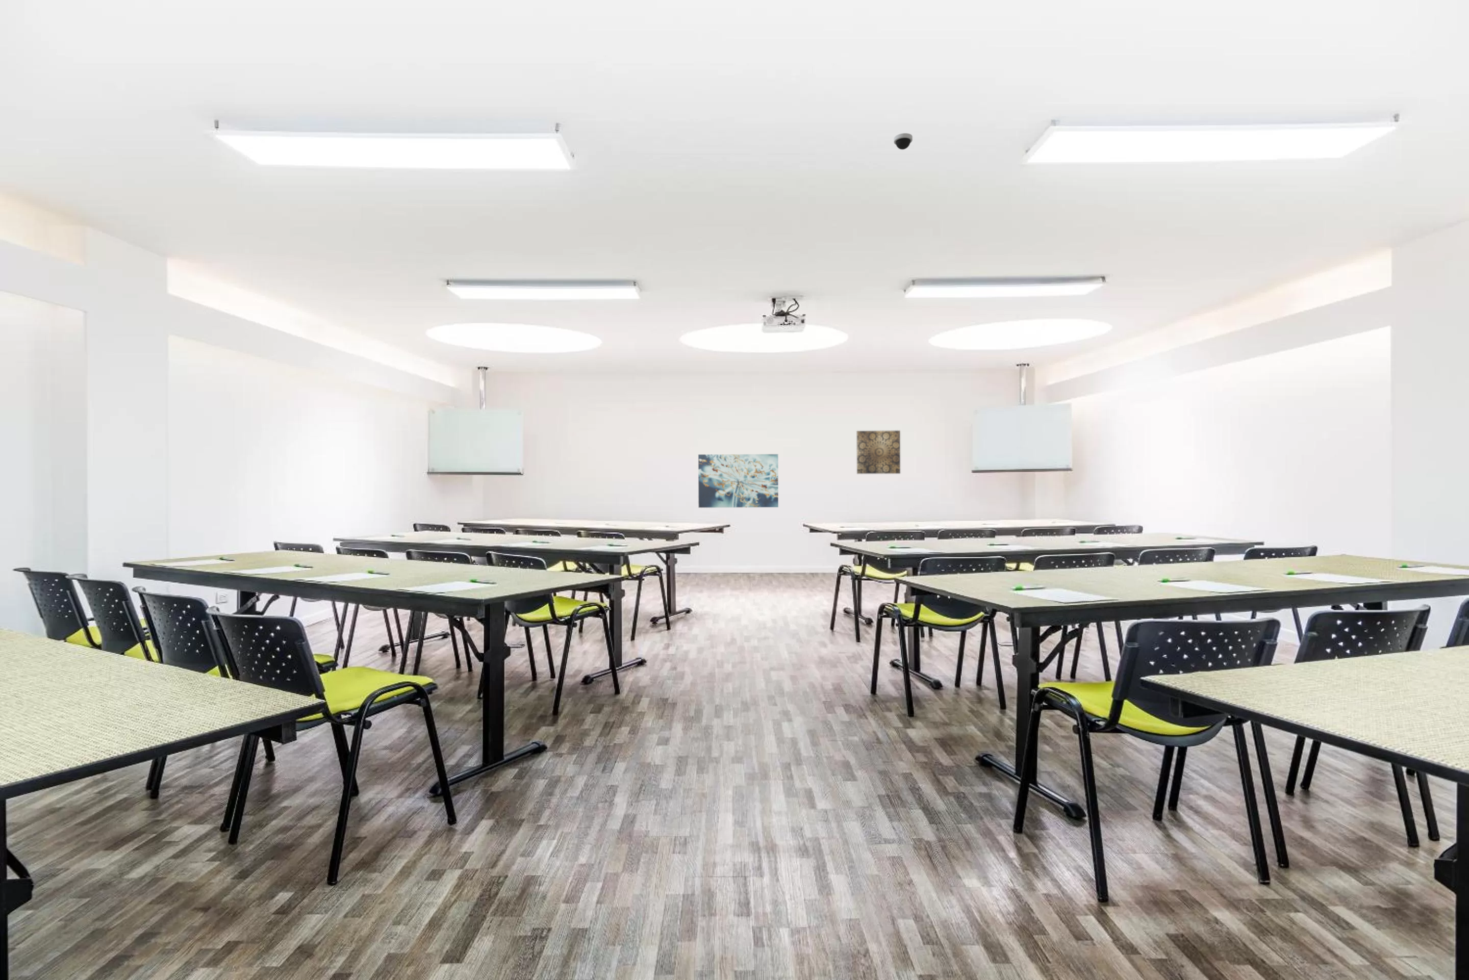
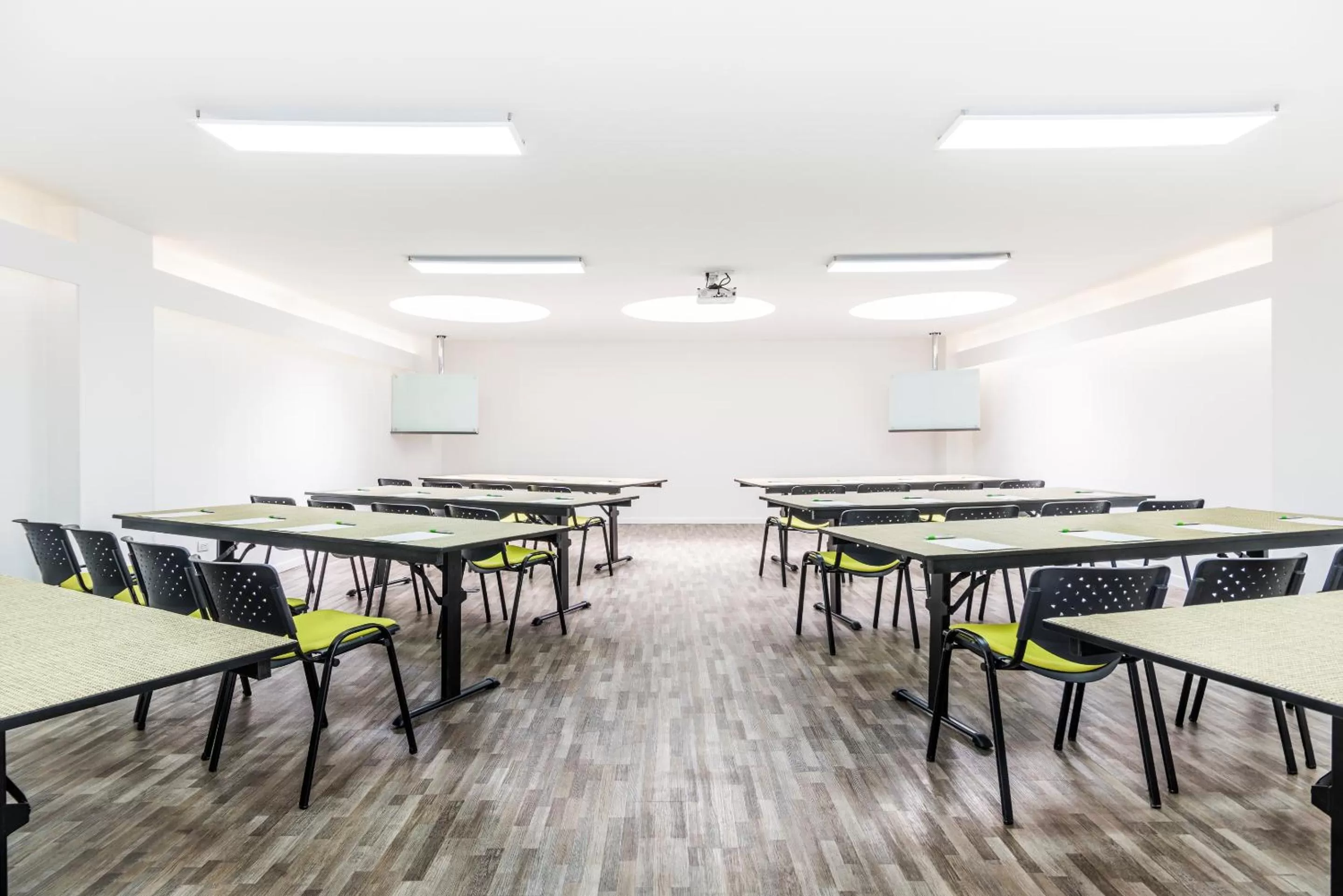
- wall art [855,430,901,475]
- wall art [698,454,779,509]
- dome security camera [894,132,913,150]
